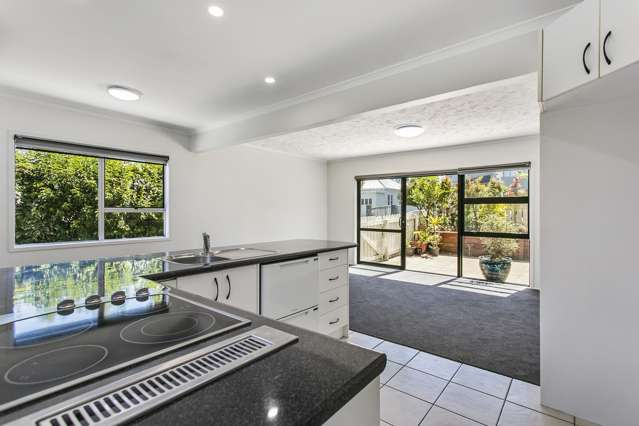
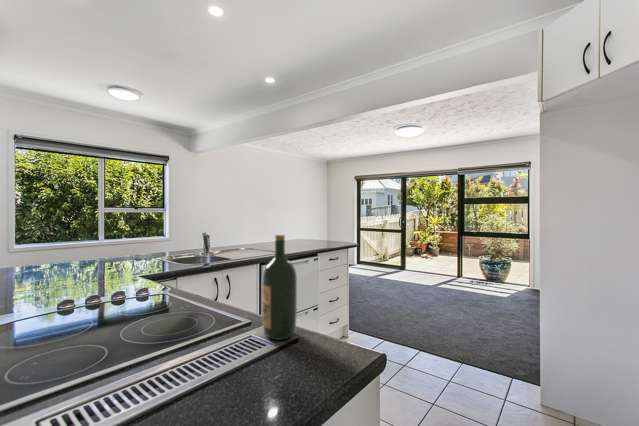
+ wine bottle [261,234,298,341]
